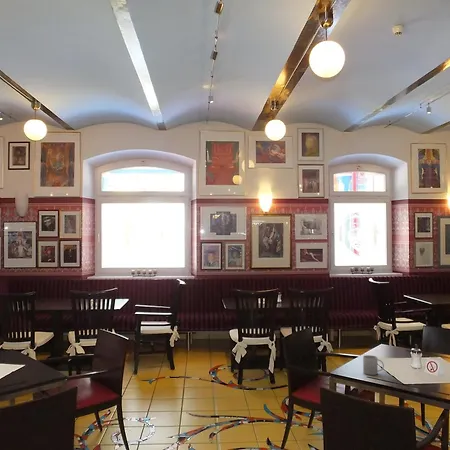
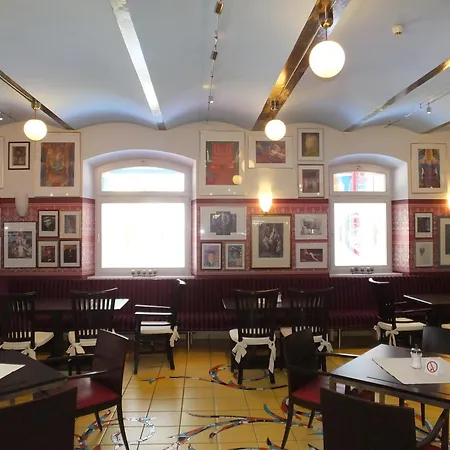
- mug [362,354,385,376]
